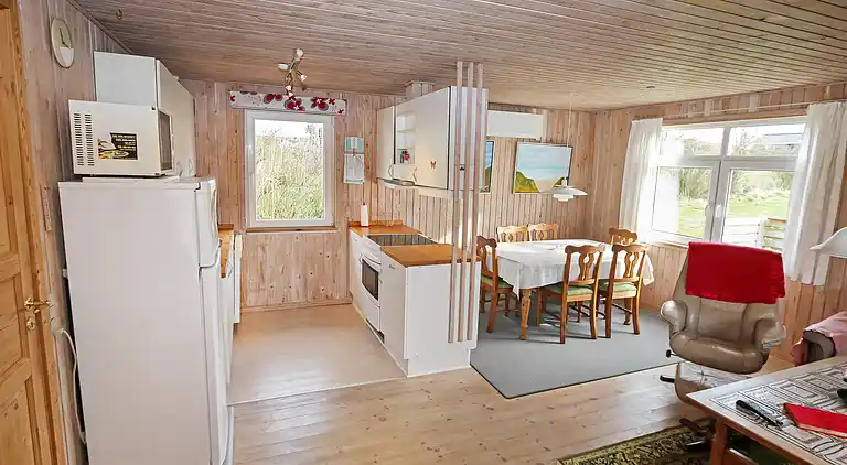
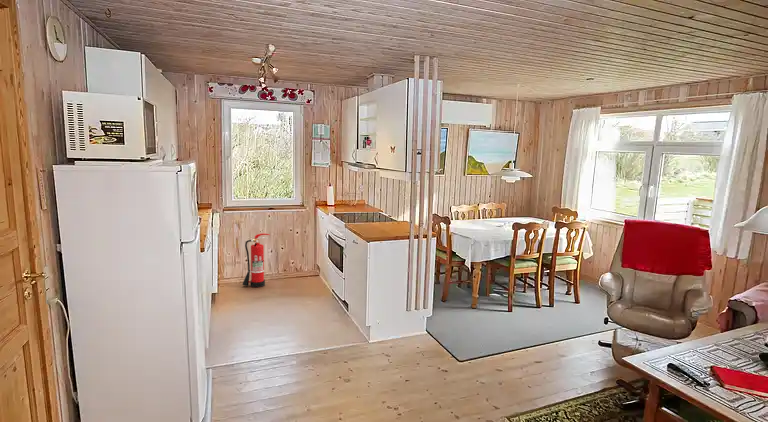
+ fire extinguisher [241,233,271,289]
